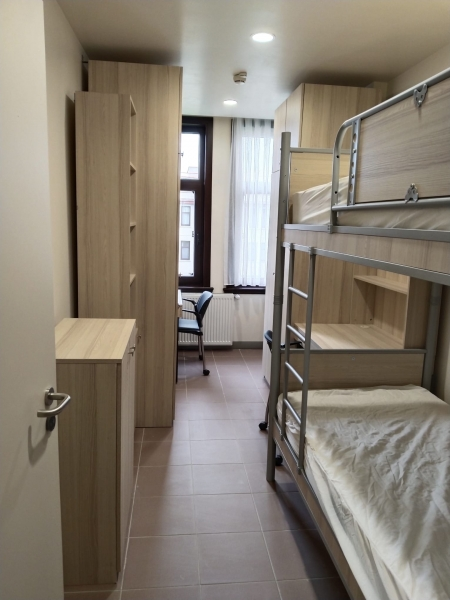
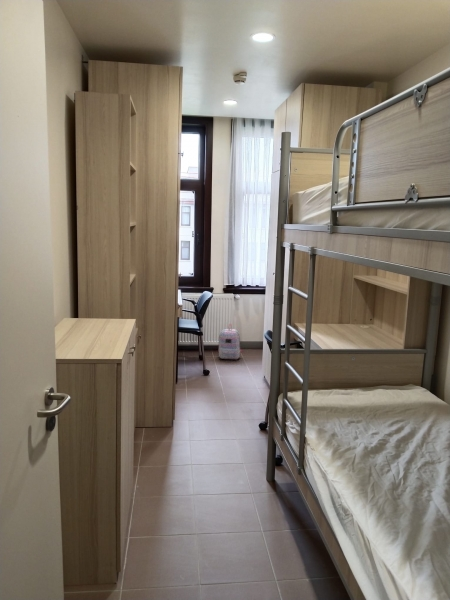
+ backpack [217,323,243,360]
